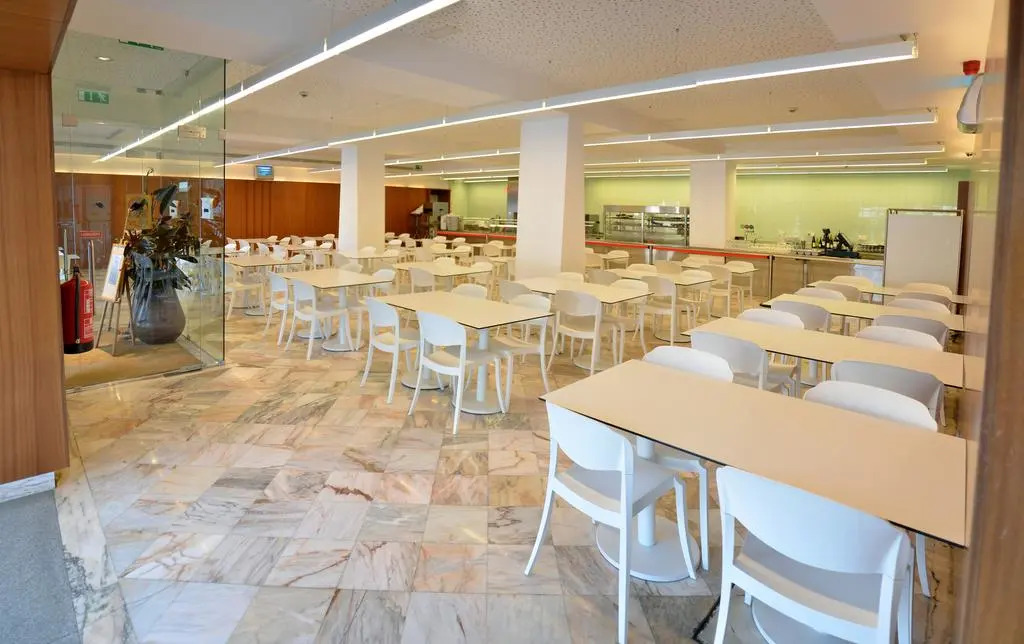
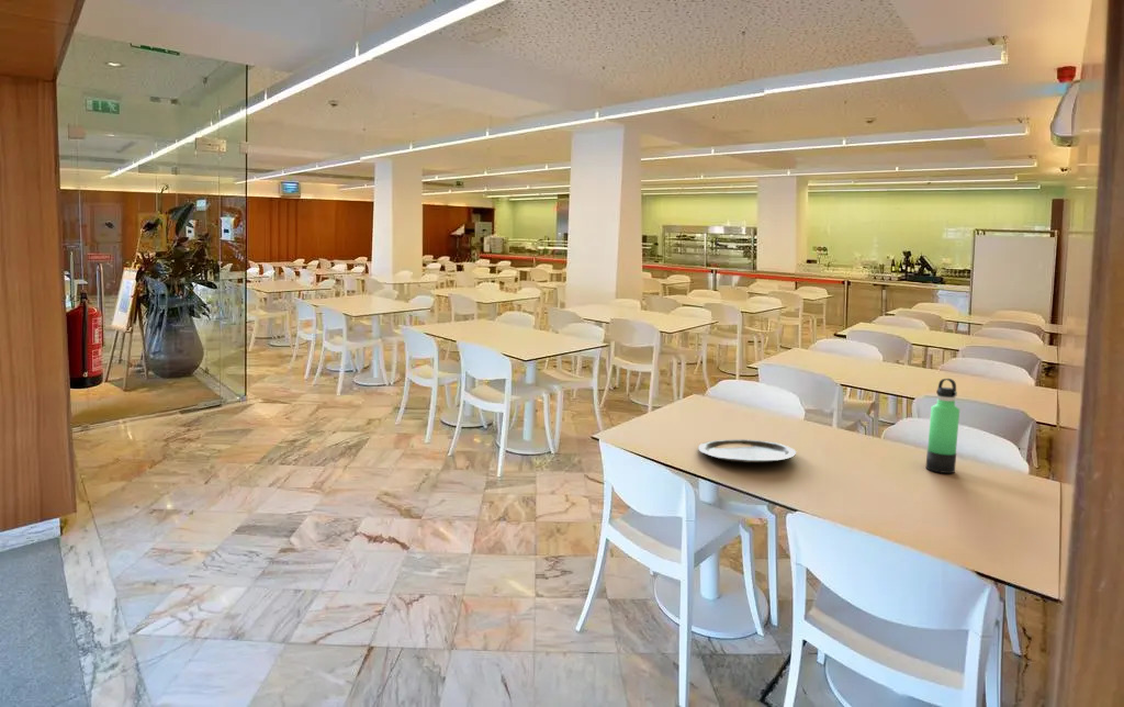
+ plate [697,438,797,464]
+ thermos bottle [924,378,960,474]
